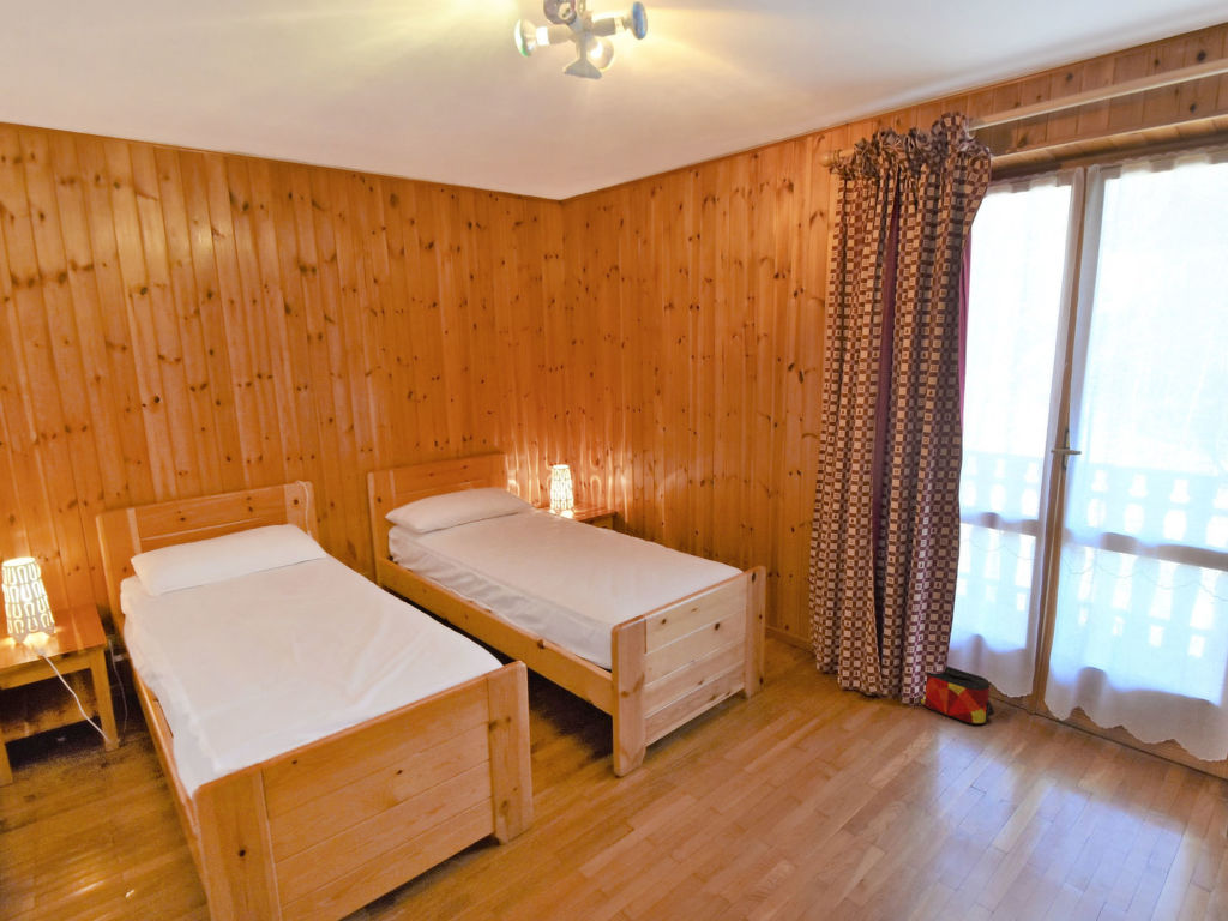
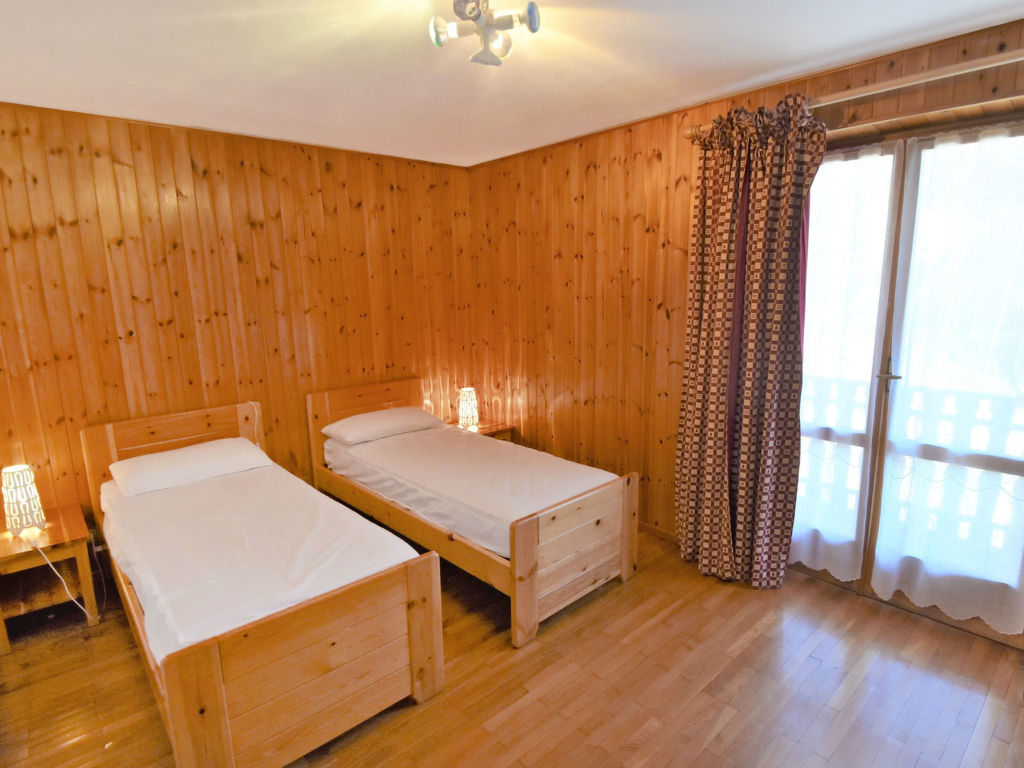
- bag [920,664,995,726]
